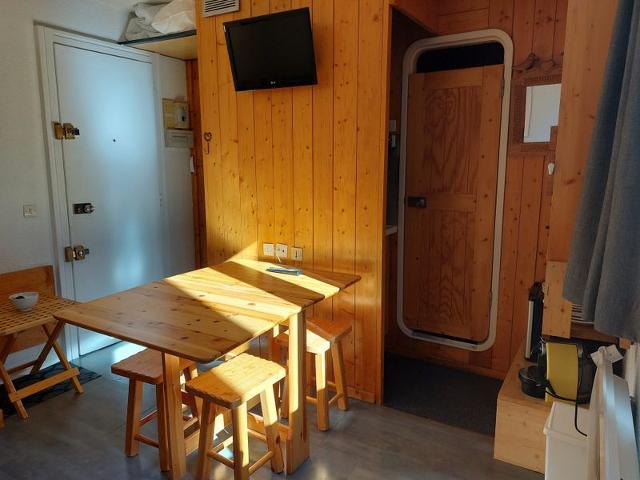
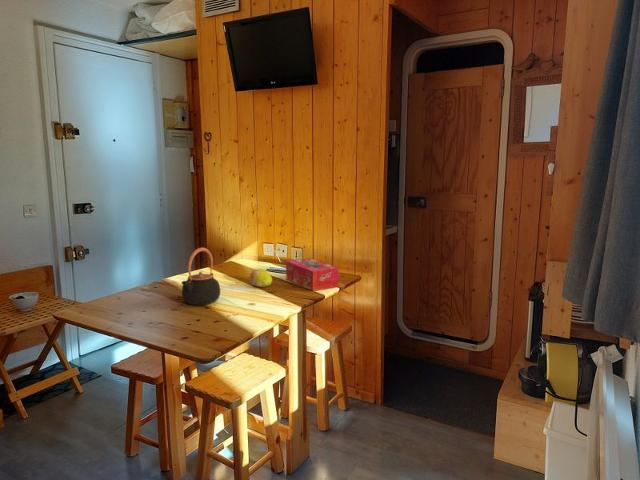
+ tissue box [285,257,340,292]
+ fruit [249,268,273,288]
+ teapot [181,247,221,306]
